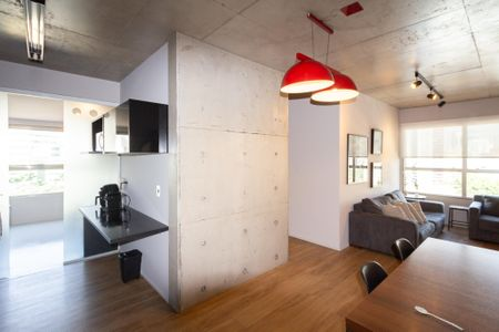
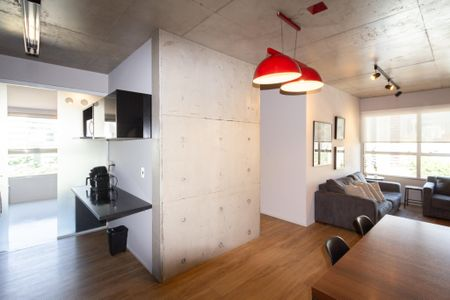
- stirrer [414,305,465,331]
